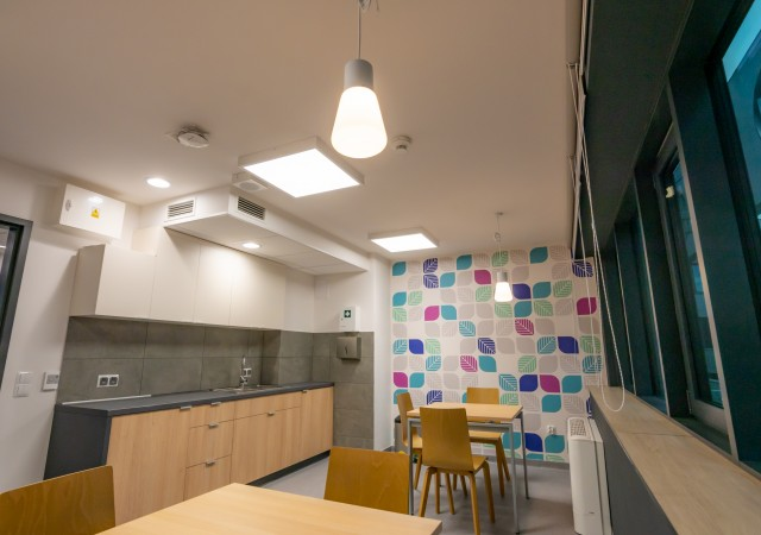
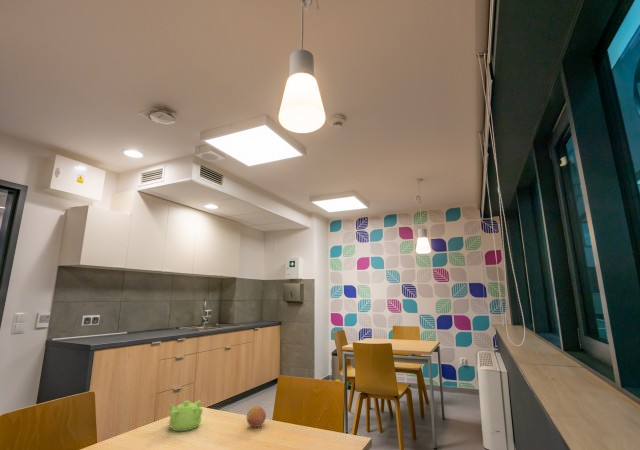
+ fruit [246,405,267,428]
+ teapot [168,400,204,432]
